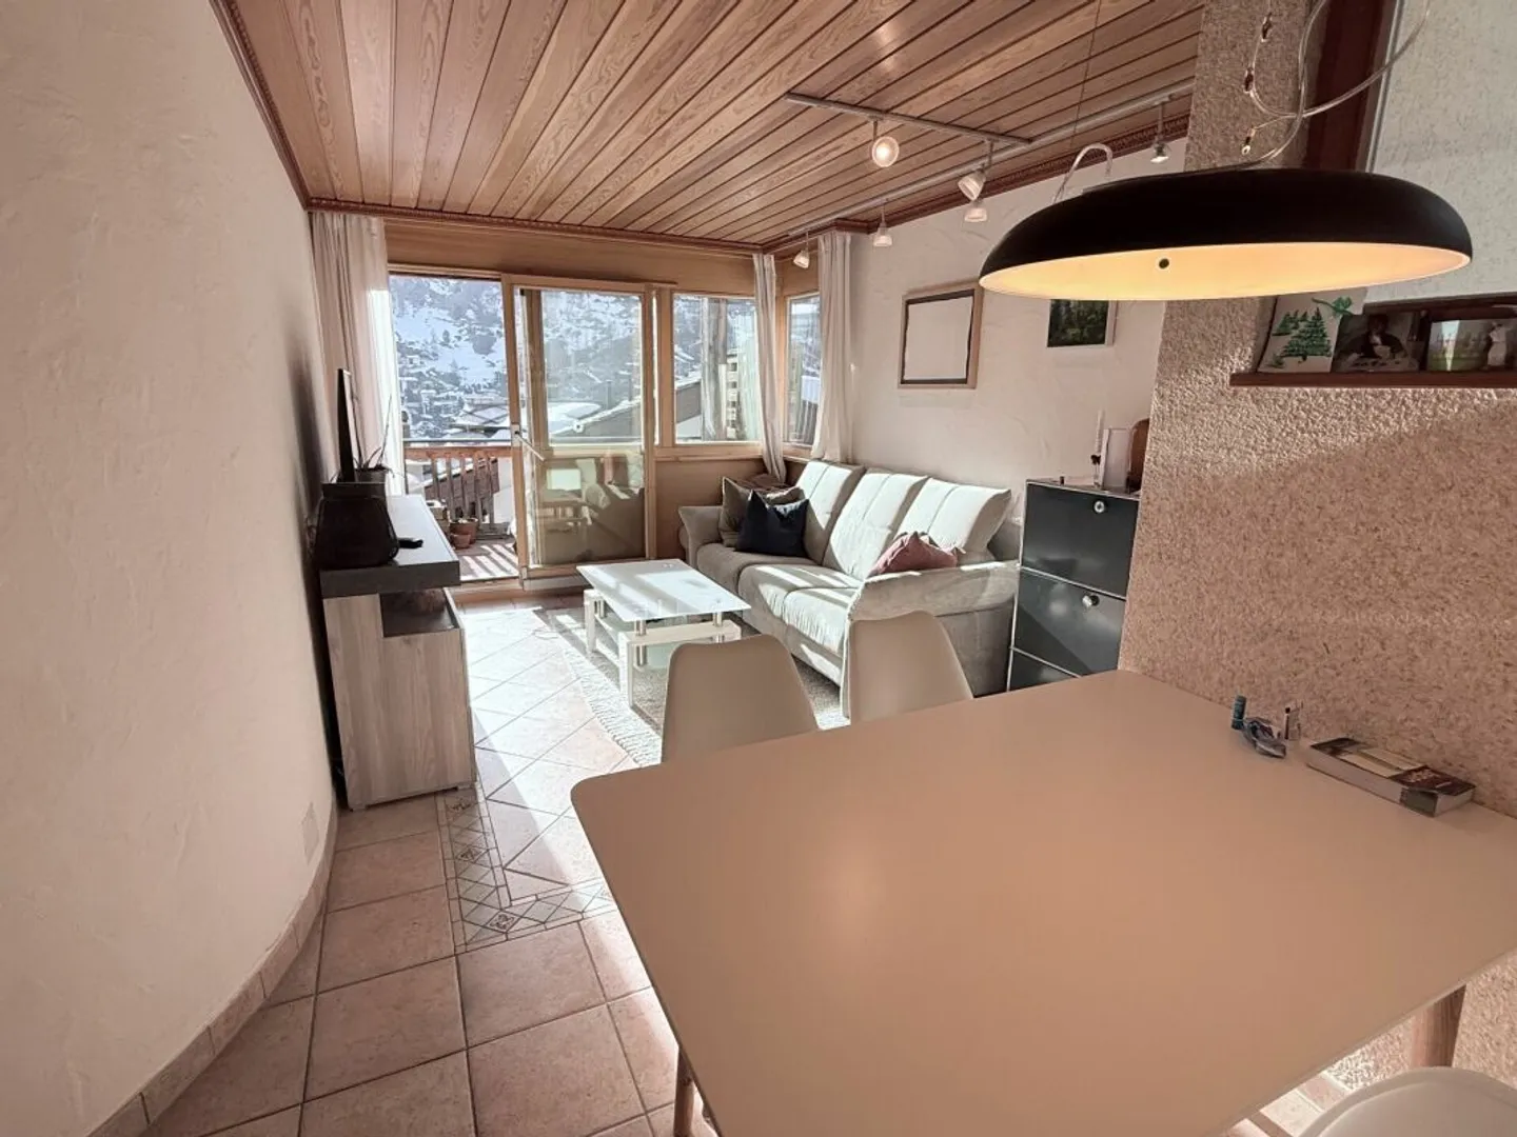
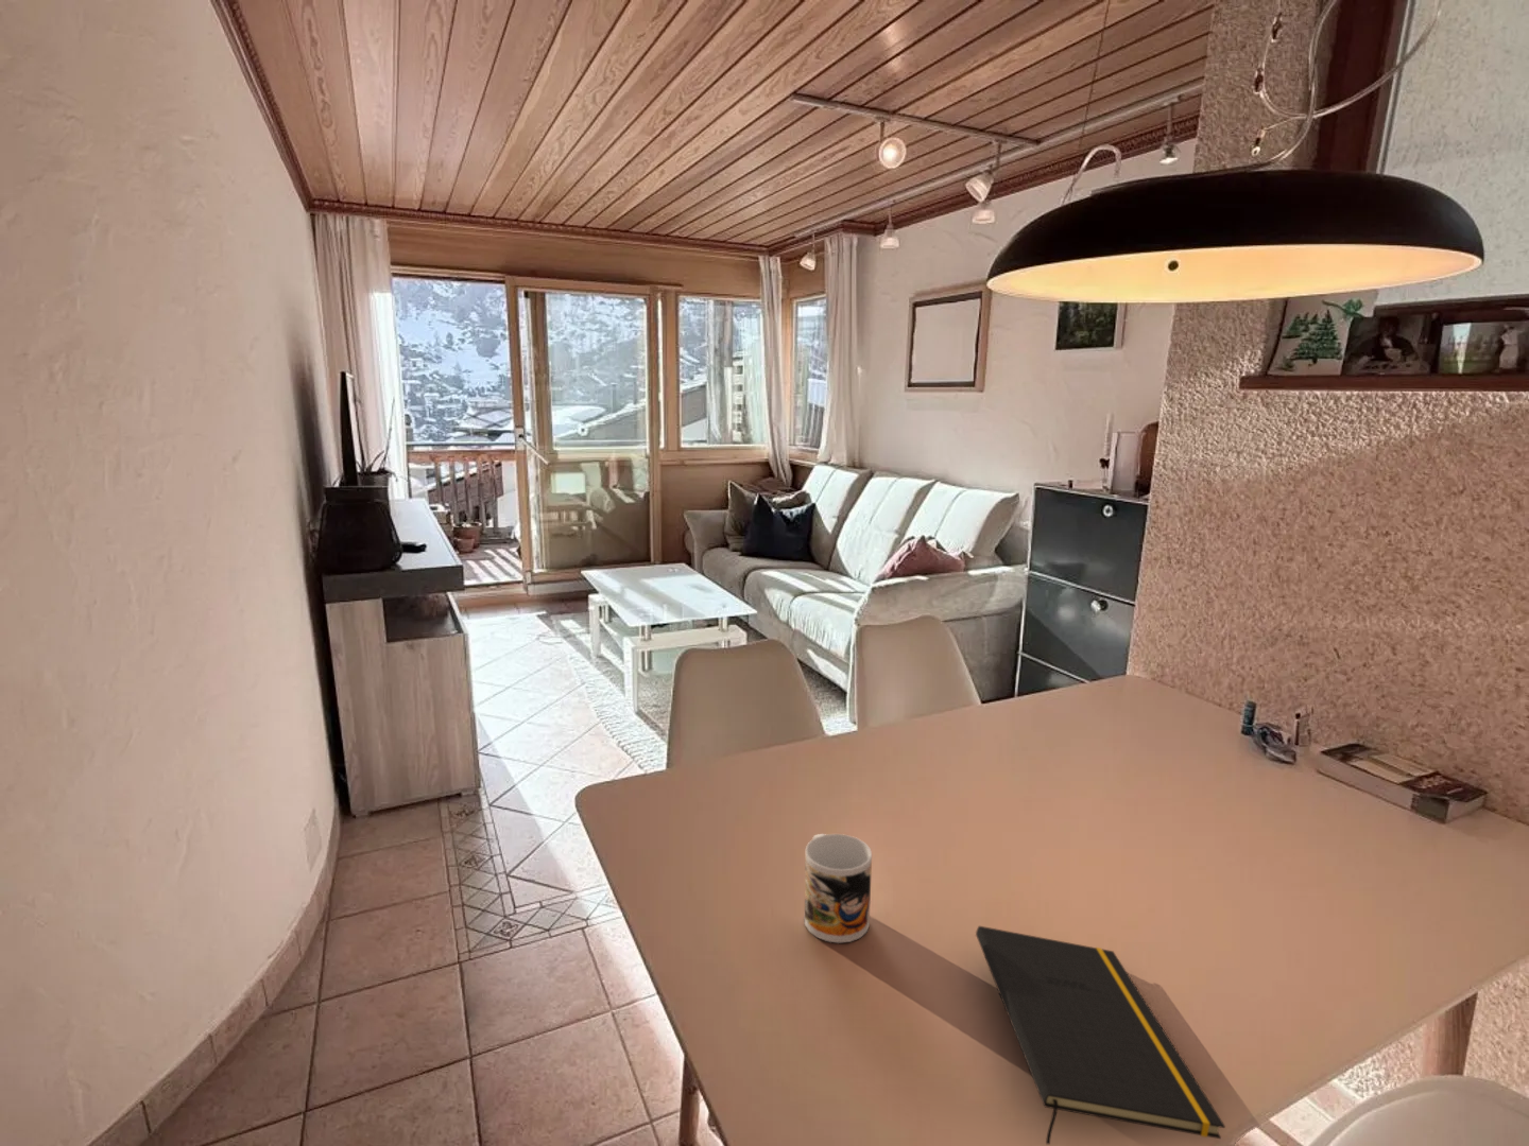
+ mug [804,833,873,945]
+ notepad [975,926,1227,1146]
